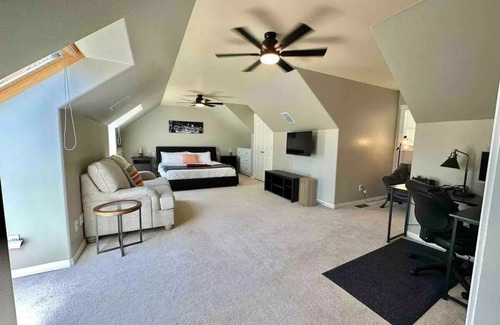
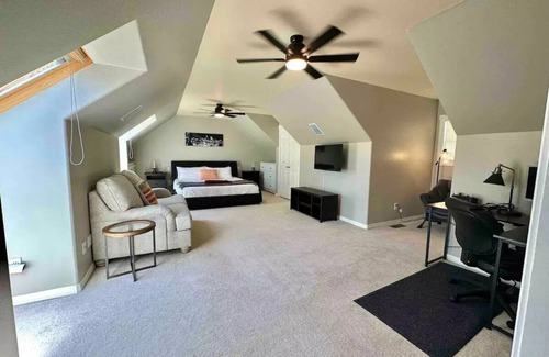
- laundry hamper [298,174,319,207]
